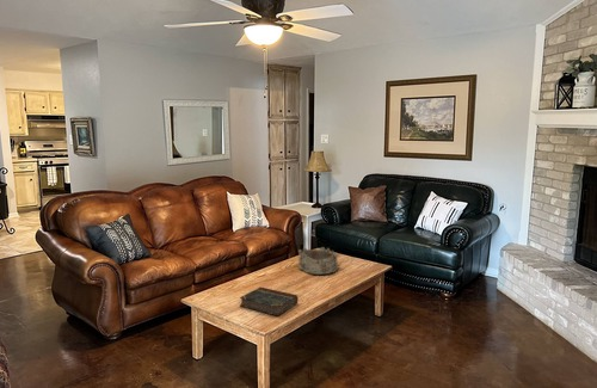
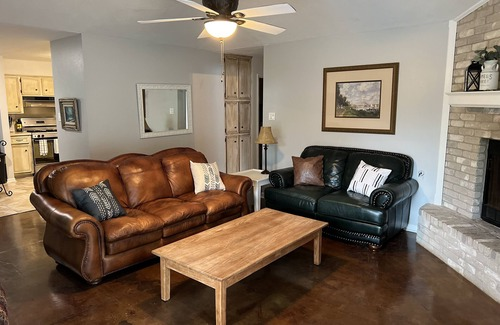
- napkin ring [297,246,340,276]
- book [239,285,300,316]
